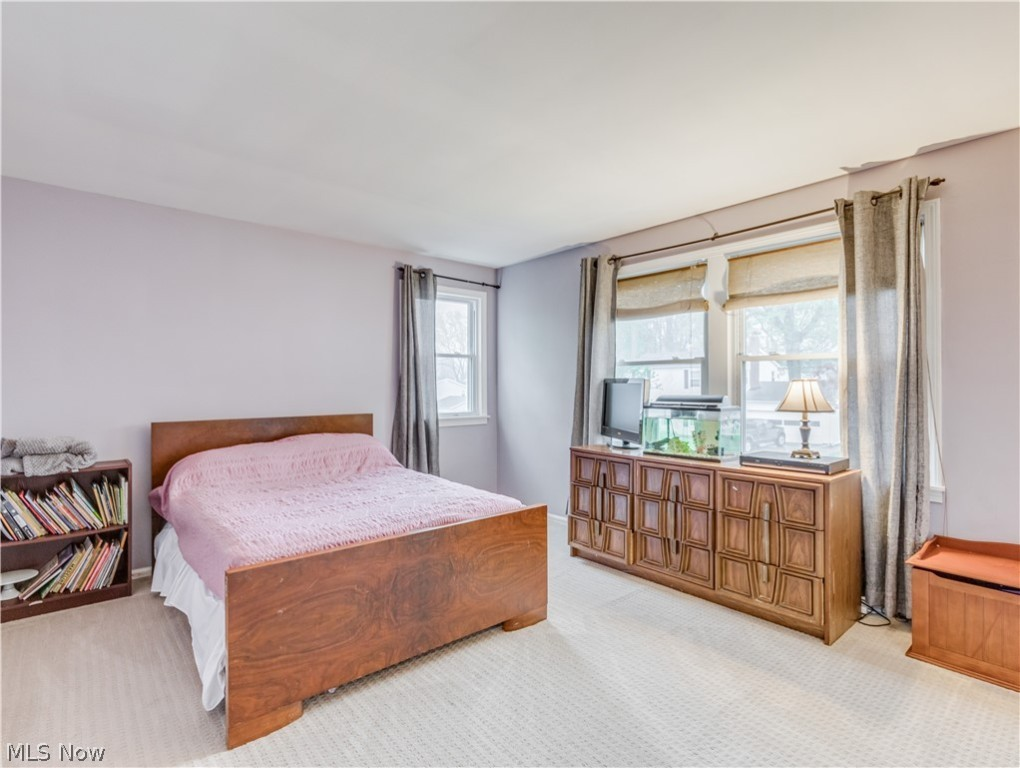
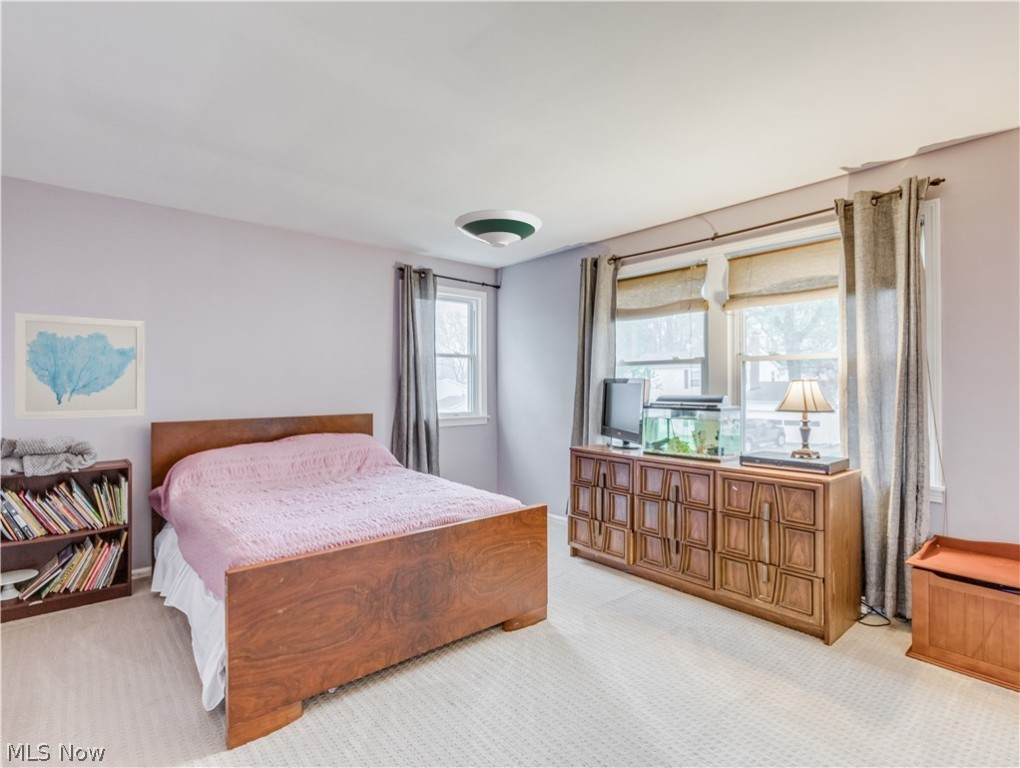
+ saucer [454,209,543,248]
+ wall art [14,312,146,421]
